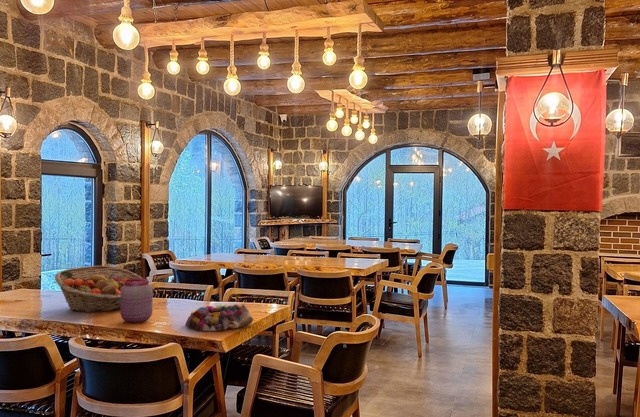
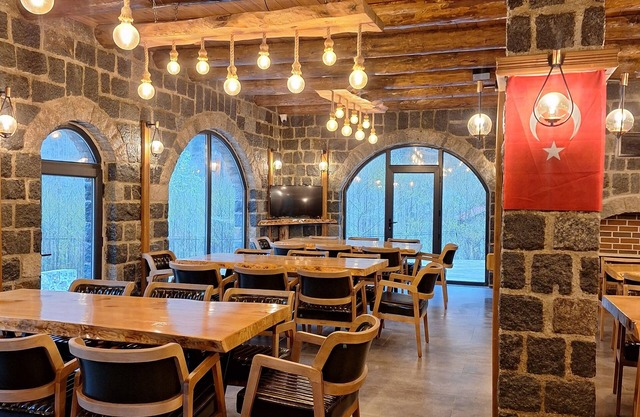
- fruit basket [54,265,144,313]
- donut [184,303,254,332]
- jar [119,278,154,324]
